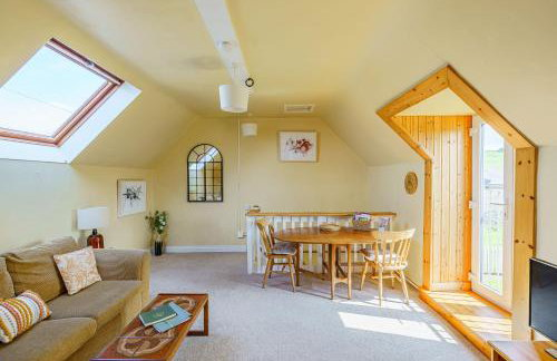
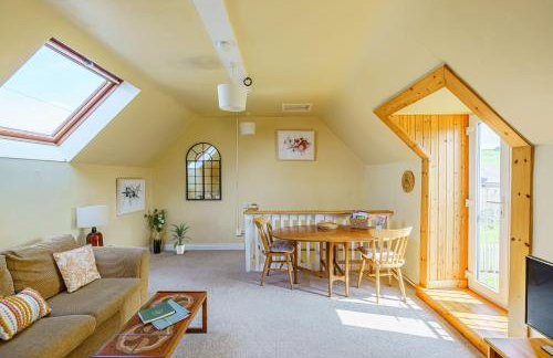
+ indoor plant [167,221,194,255]
